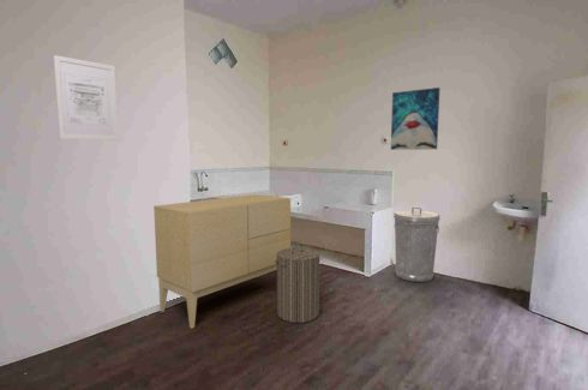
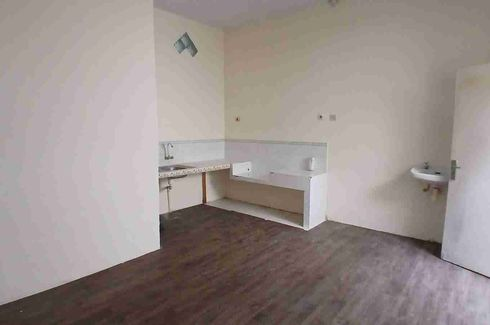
- sideboard [152,193,292,330]
- wall art [52,54,120,142]
- trash can [392,206,442,283]
- laundry hamper [275,242,322,324]
- wall art [390,86,442,151]
